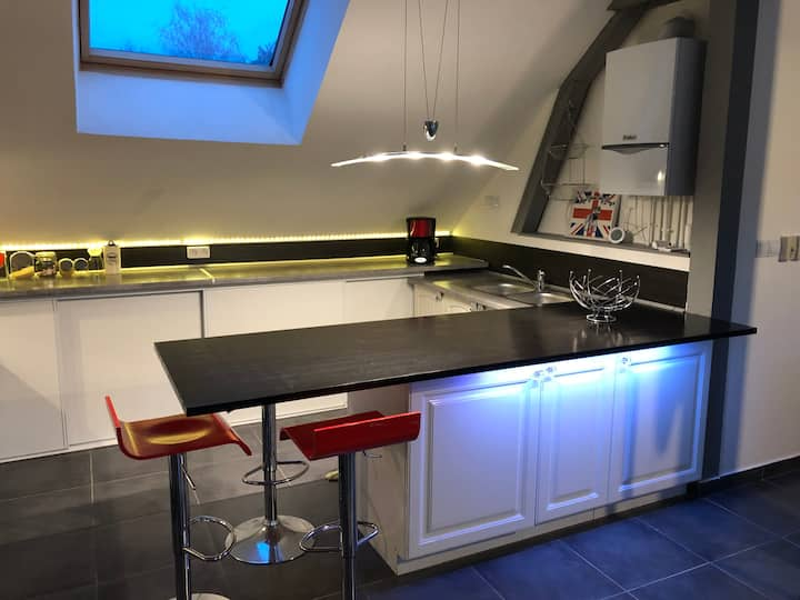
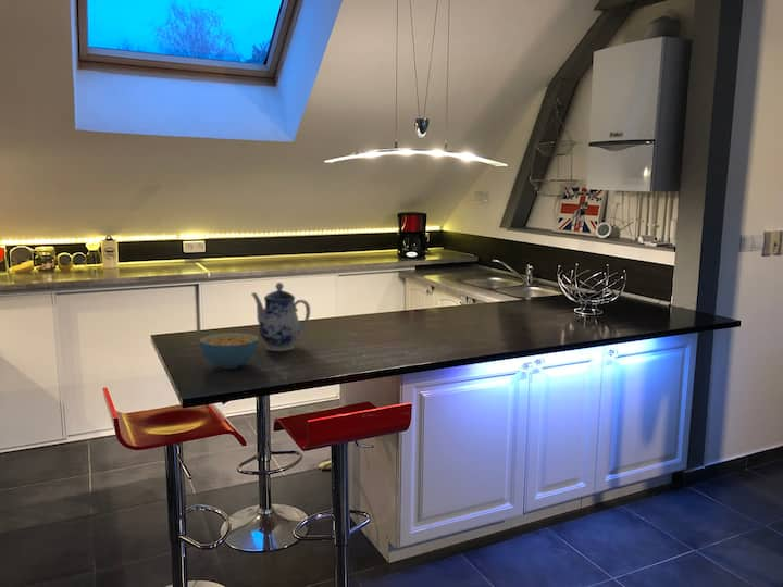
+ teapot [250,282,311,352]
+ cereal bowl [199,332,260,370]
